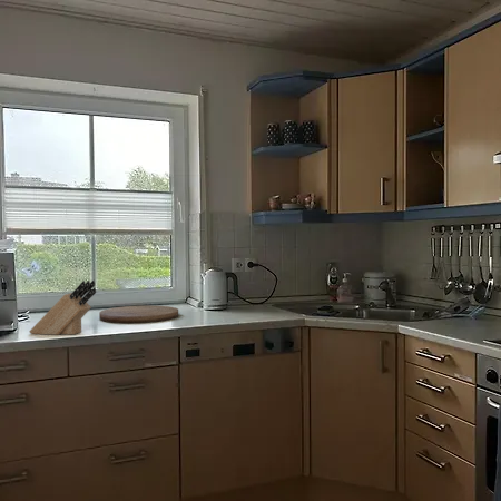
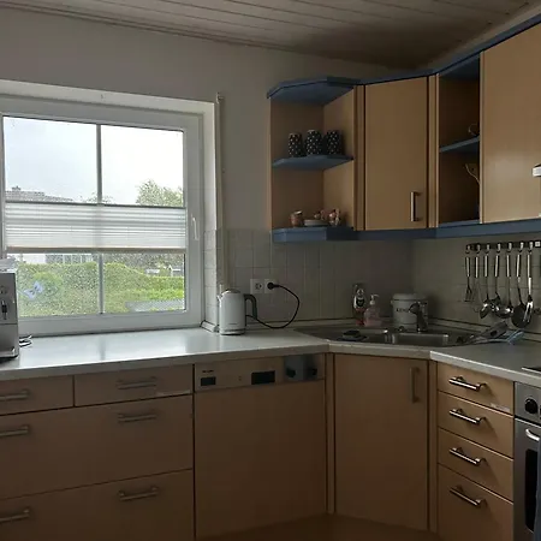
- knife block [28,279,97,336]
- cutting board [98,304,179,324]
